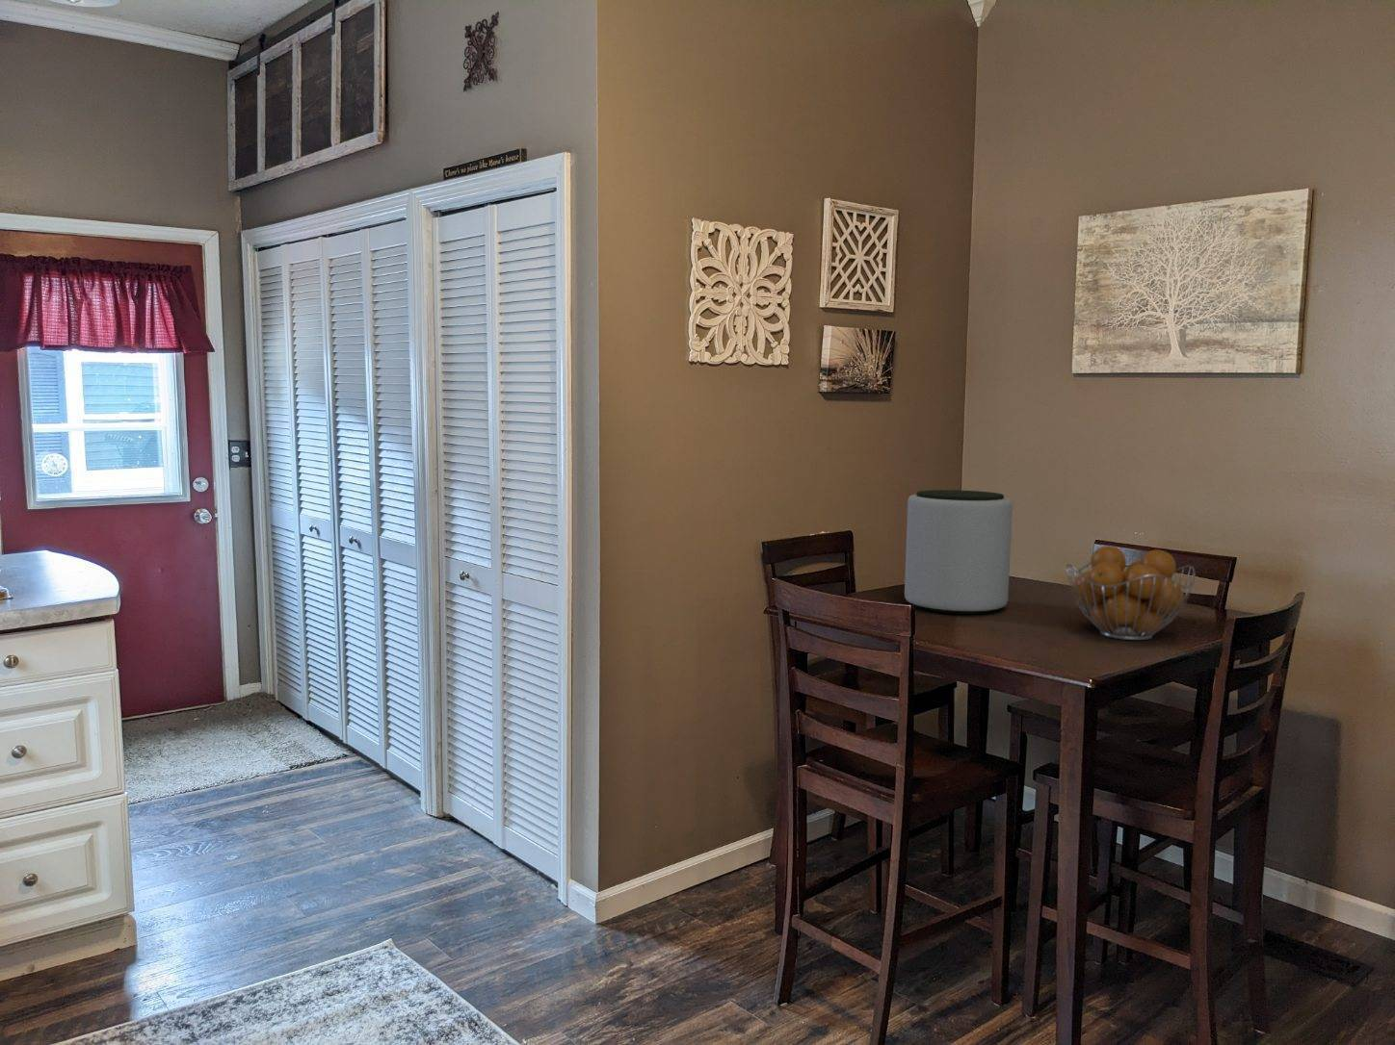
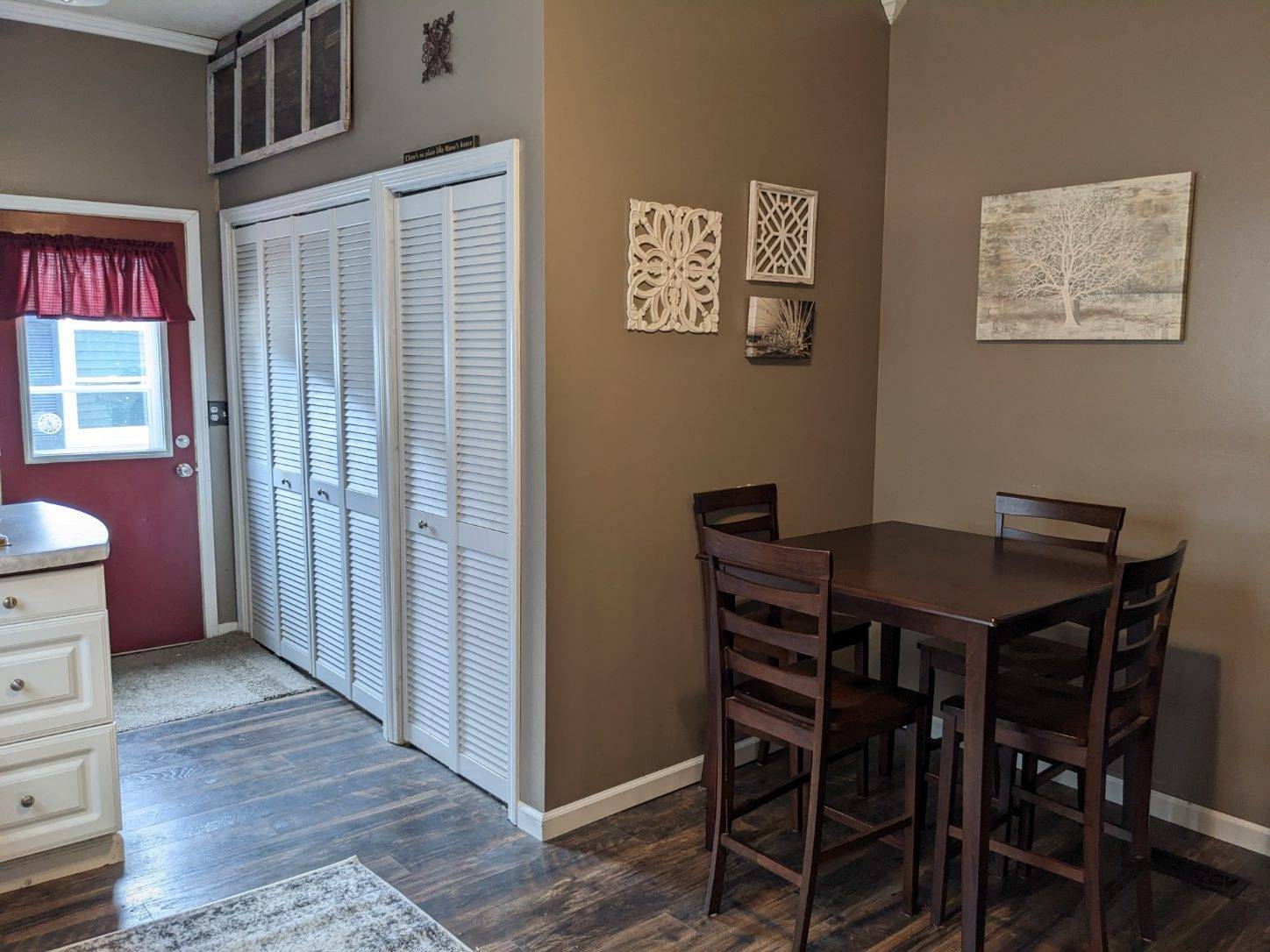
- plant pot [904,488,1014,615]
- fruit basket [1065,544,1196,641]
